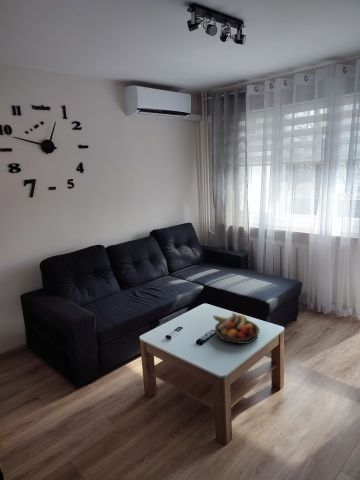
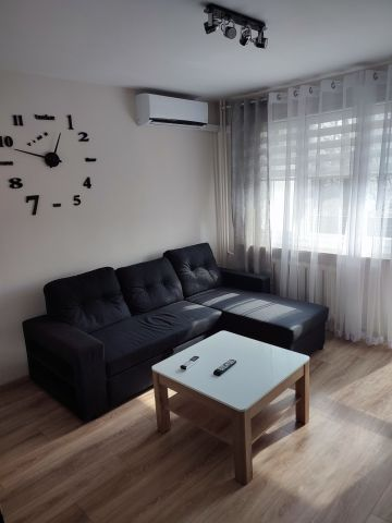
- fruit bowl [212,312,261,345]
